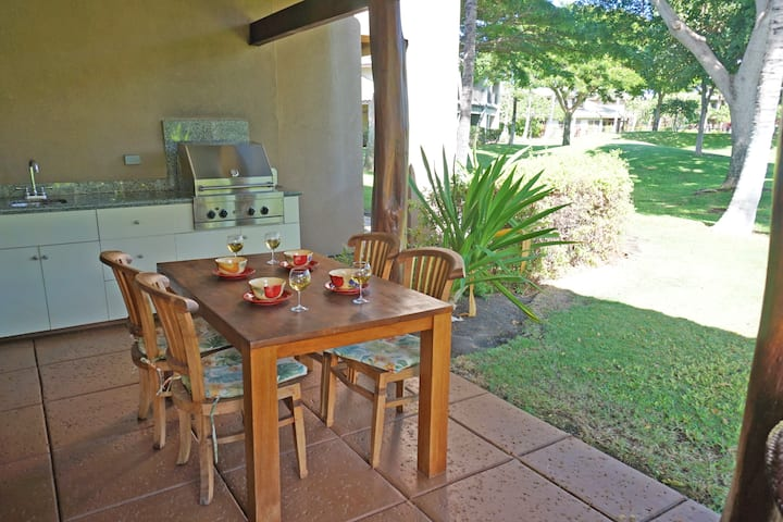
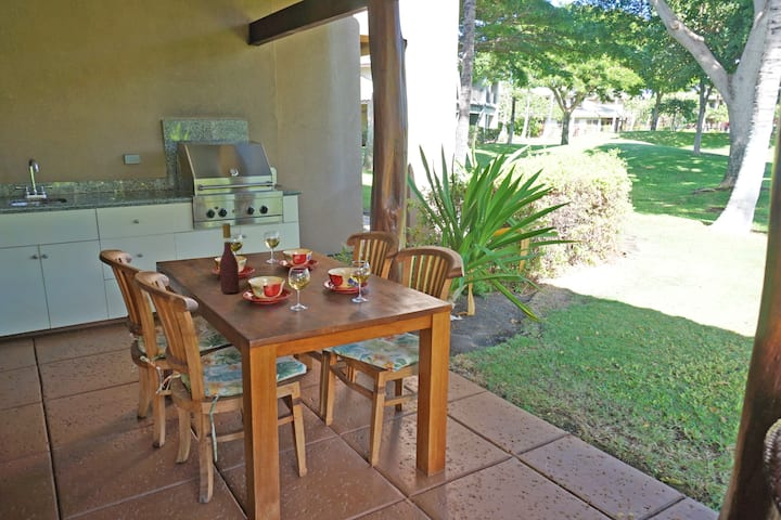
+ wine bottle [219,222,241,294]
